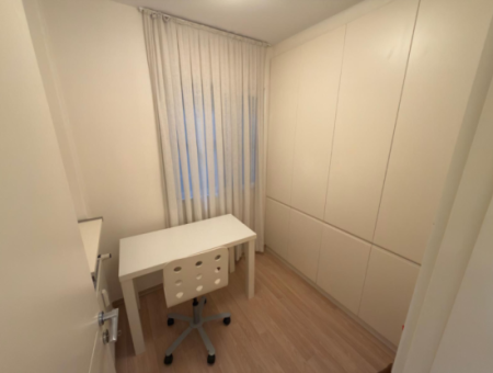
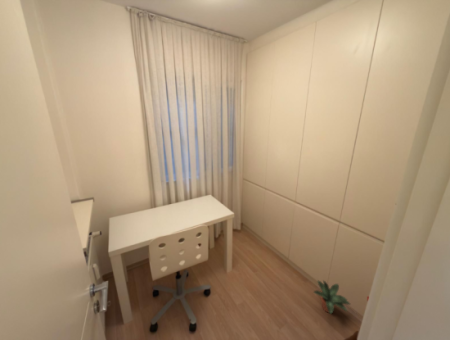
+ potted plant [312,279,352,315]
